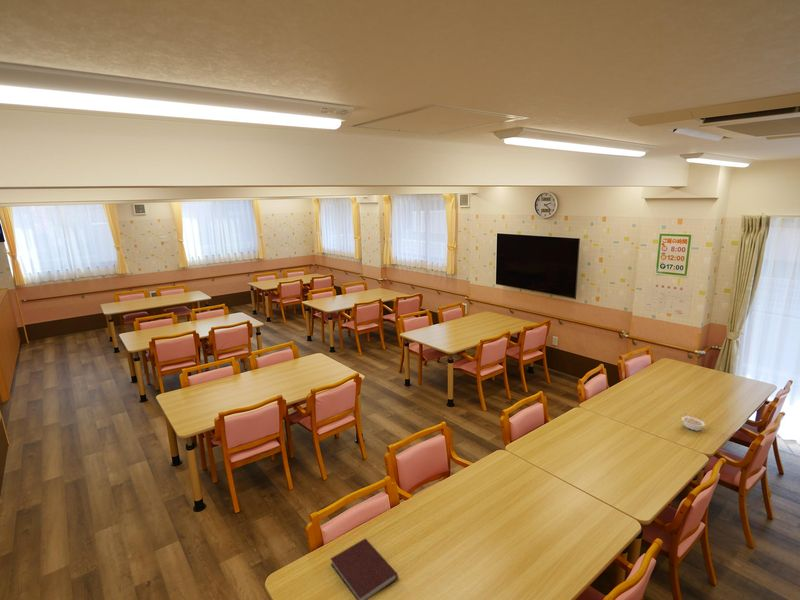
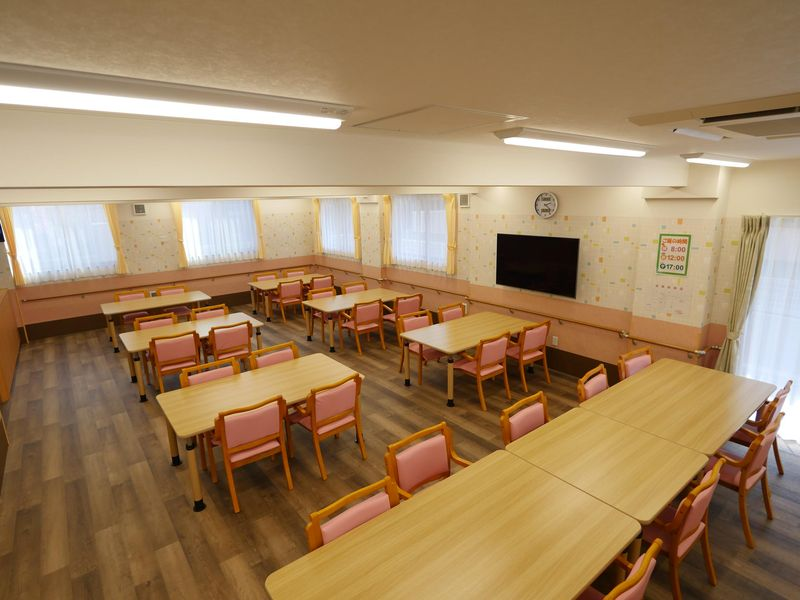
- legume [681,412,706,432]
- notebook [330,537,399,600]
